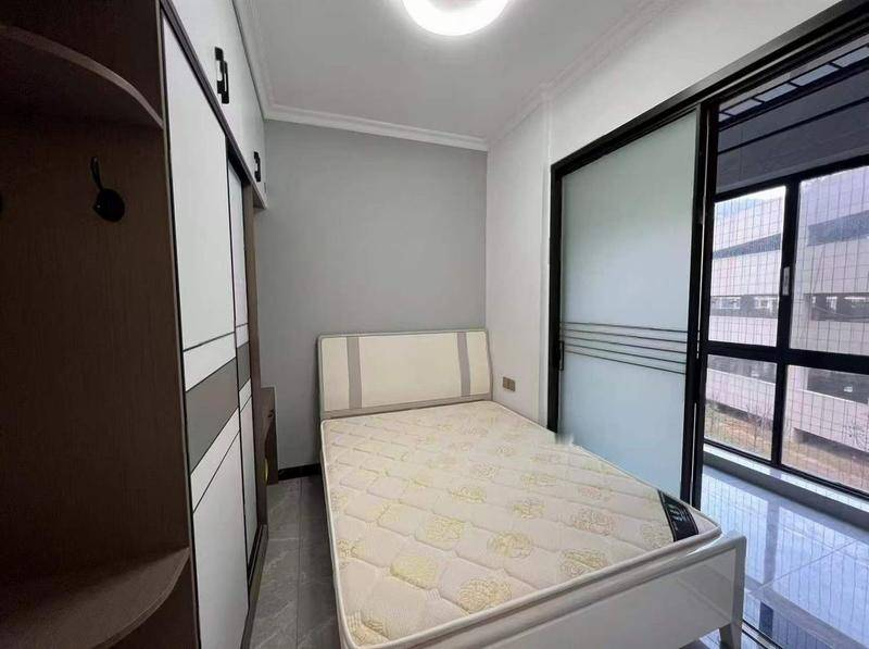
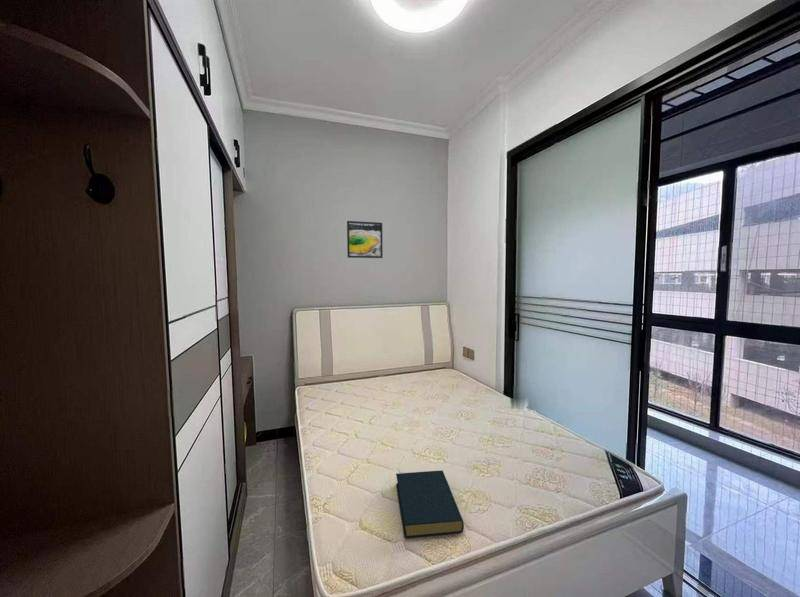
+ hardback book [395,469,465,539]
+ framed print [346,220,384,259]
